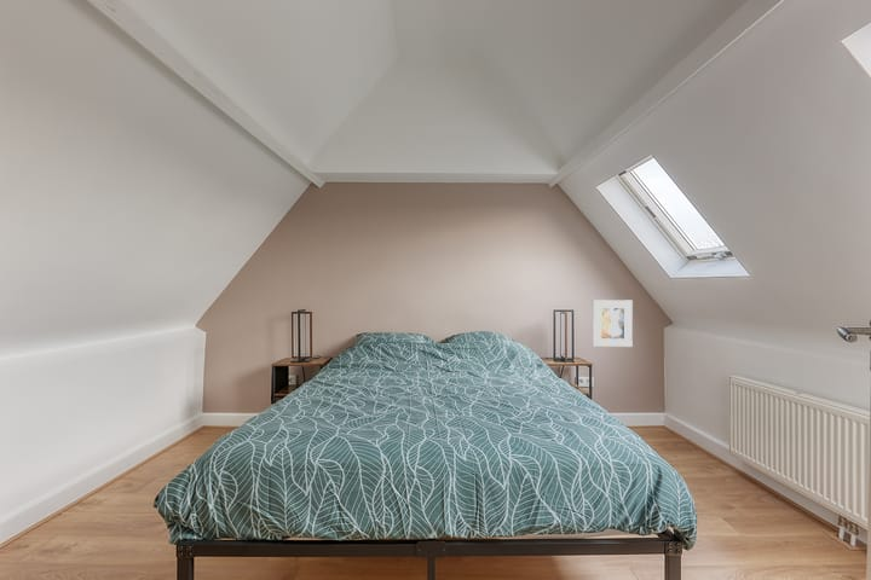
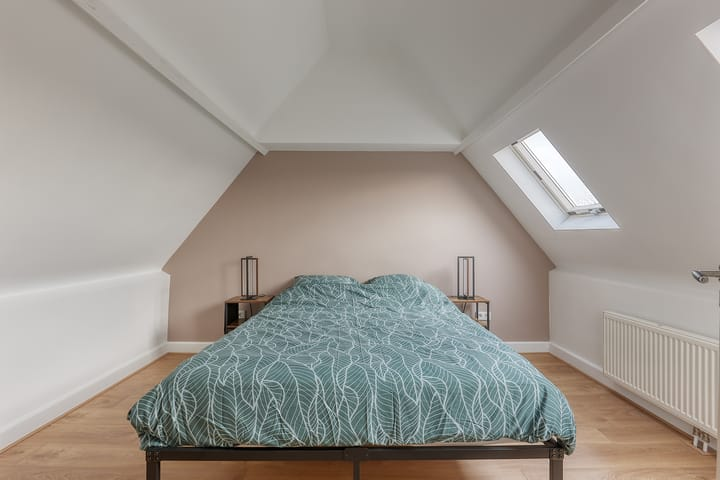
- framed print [592,298,634,348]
